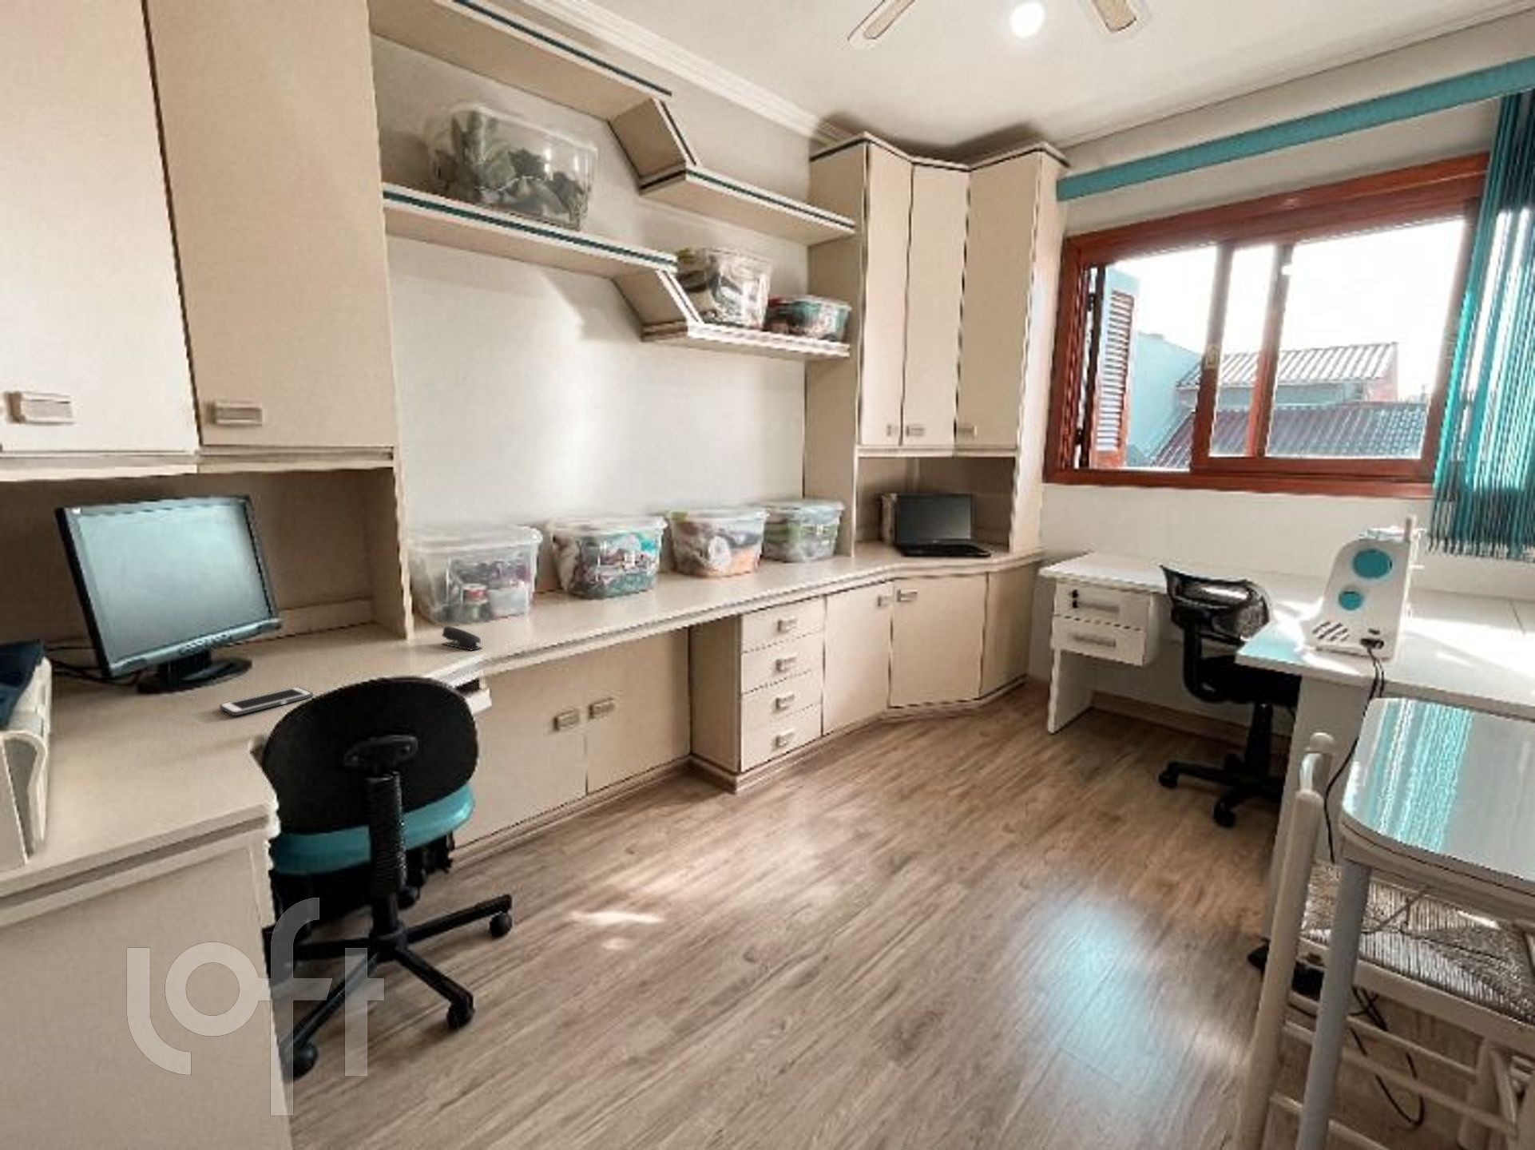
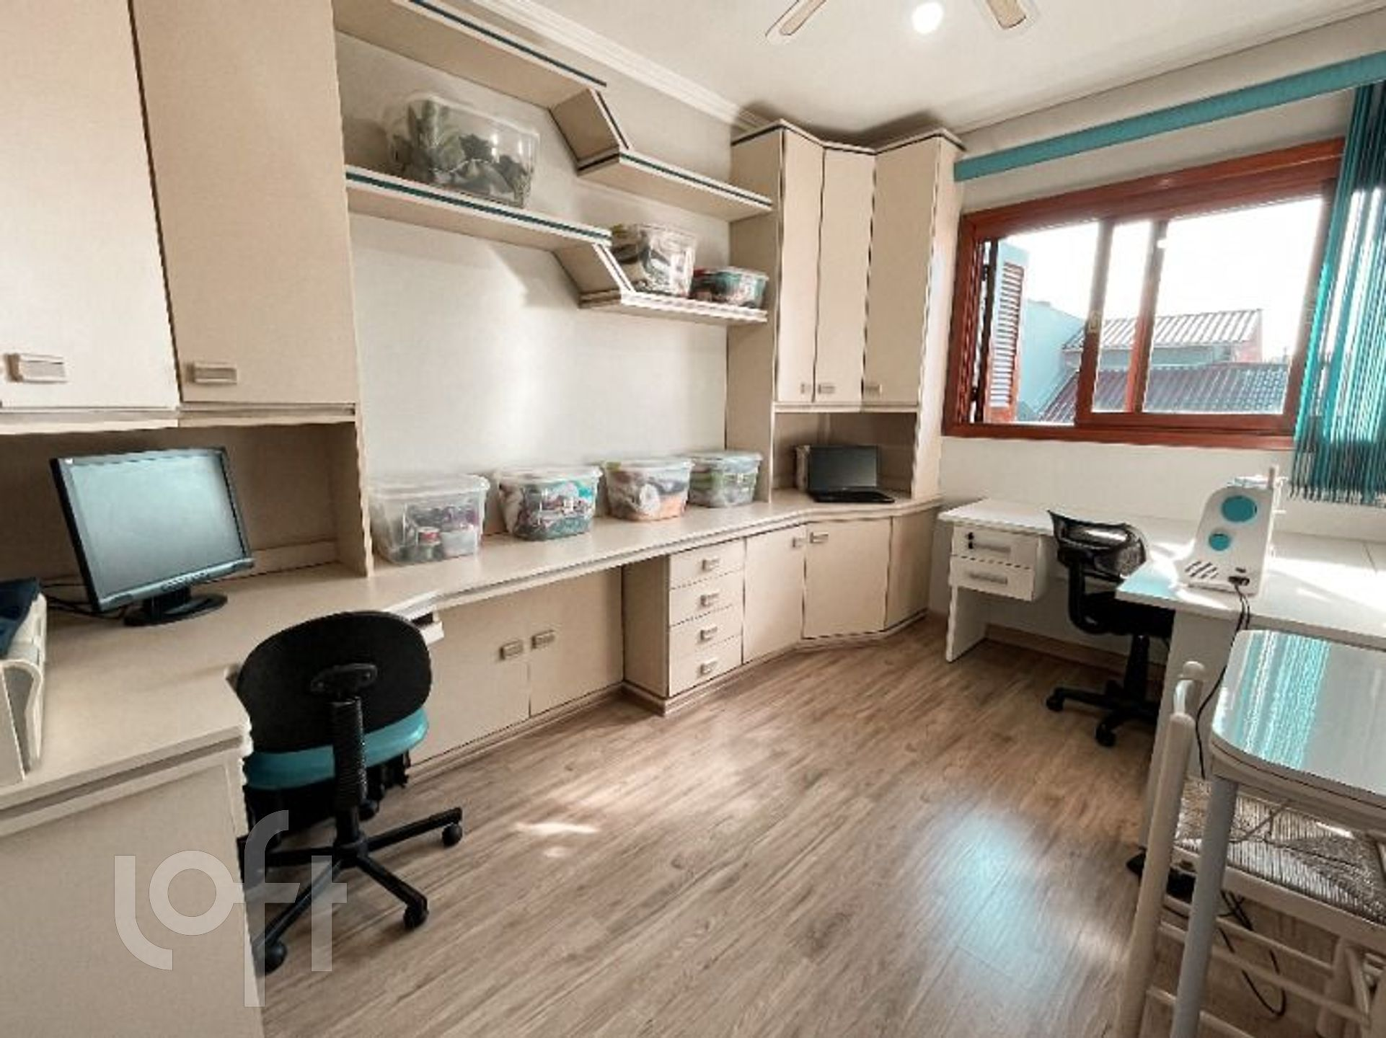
- stapler [441,626,483,651]
- cell phone [219,686,314,716]
